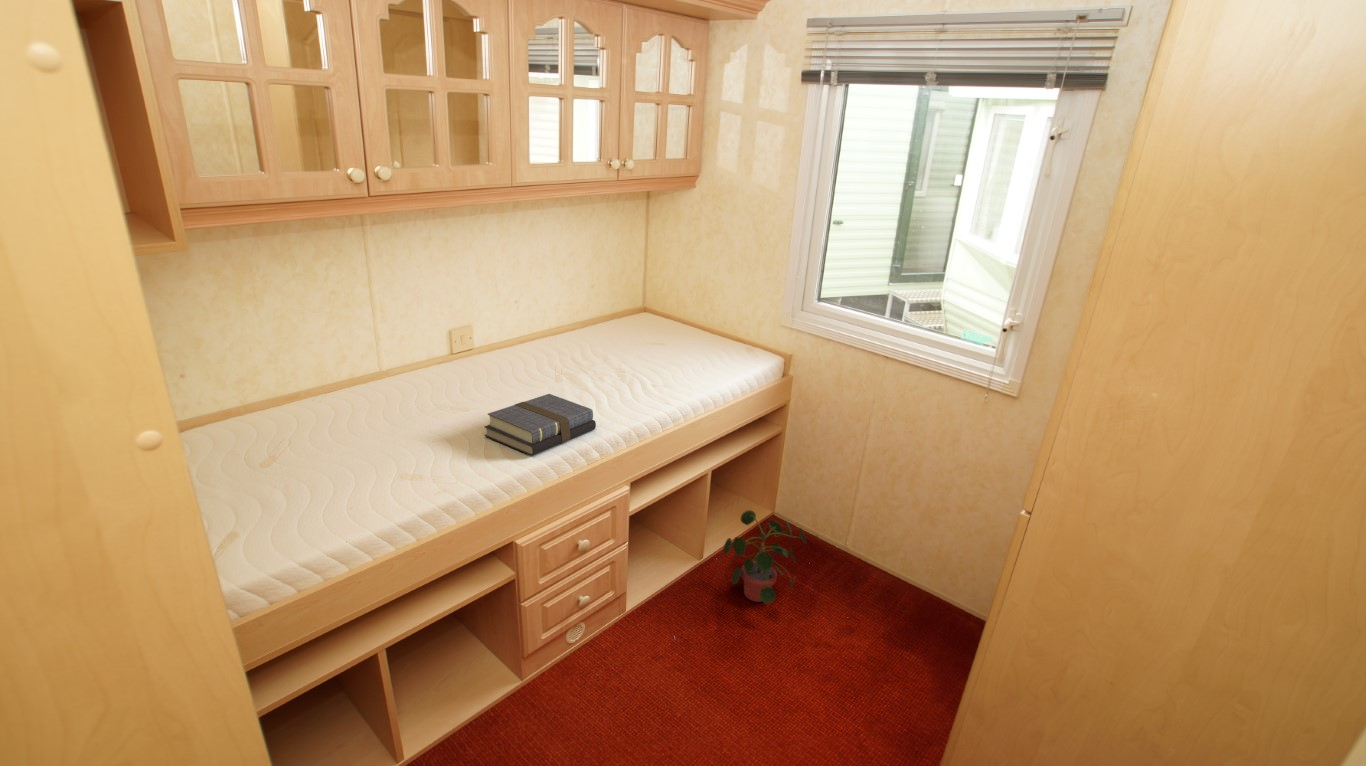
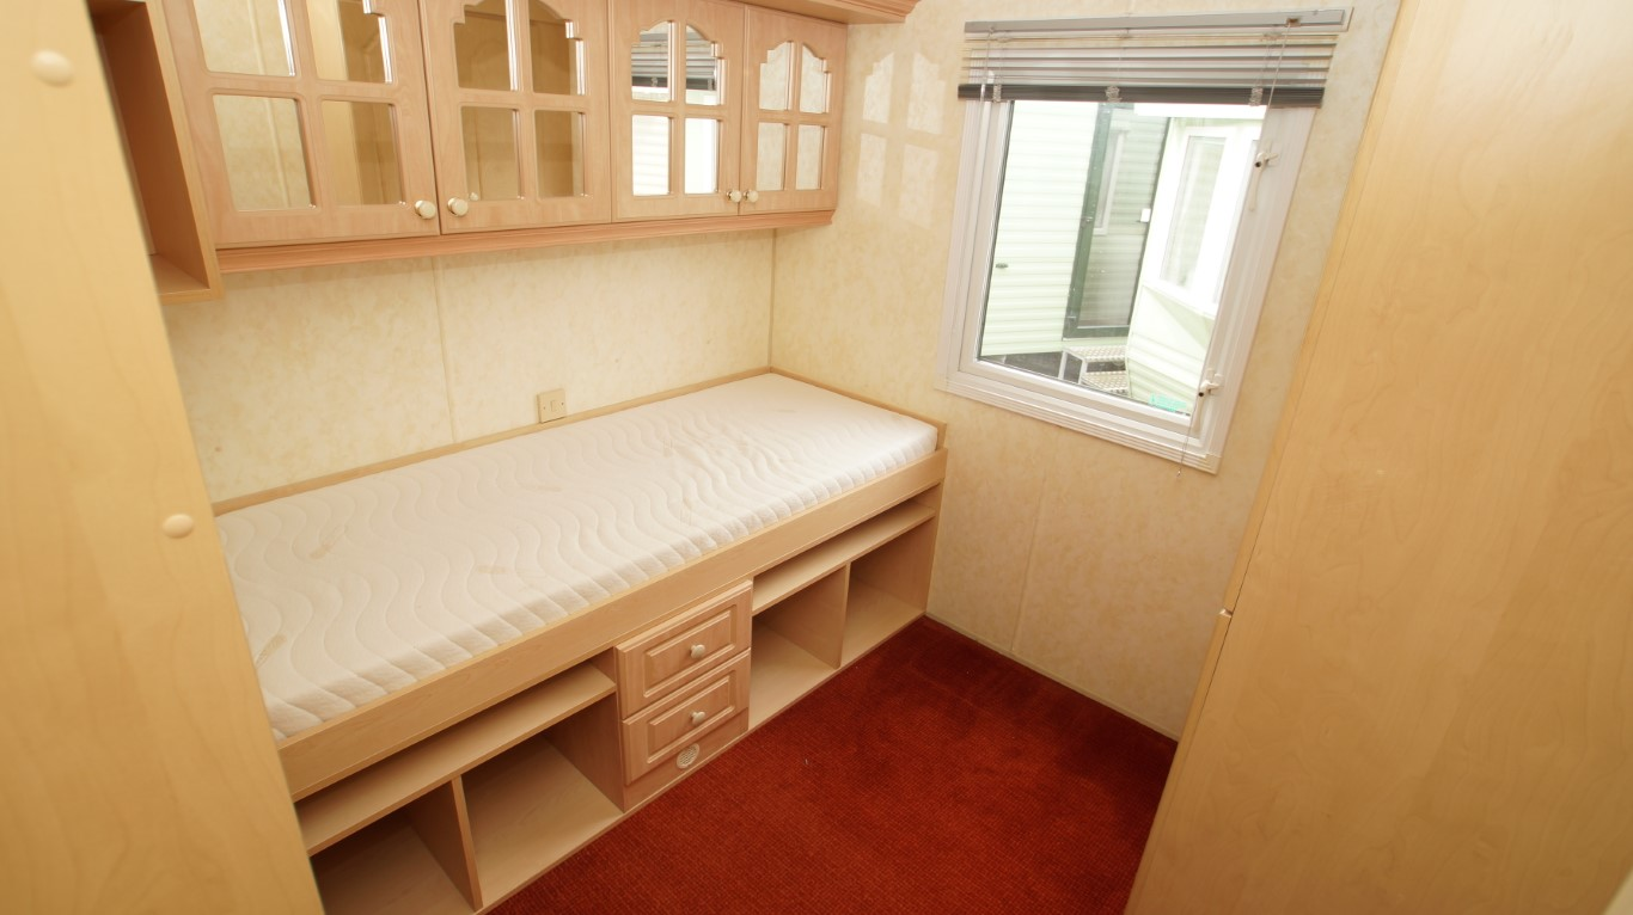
- book [483,393,597,457]
- potted plant [723,509,808,605]
